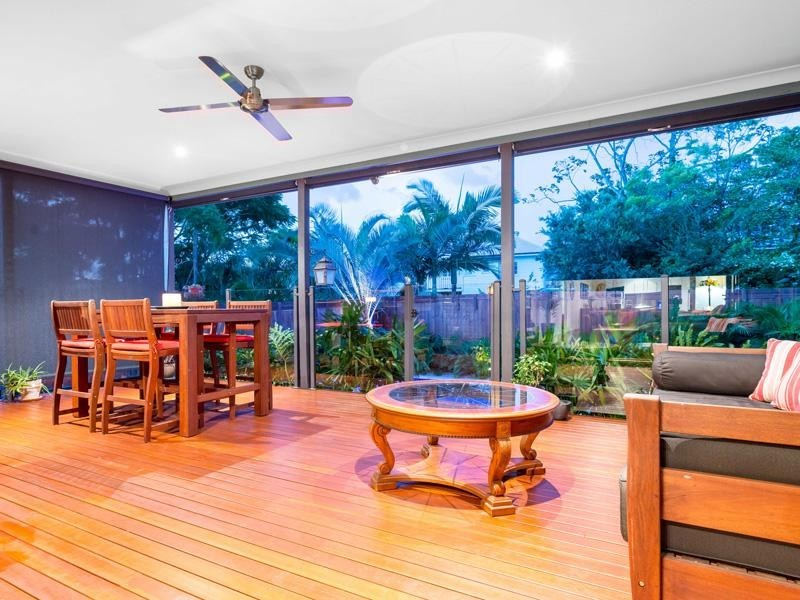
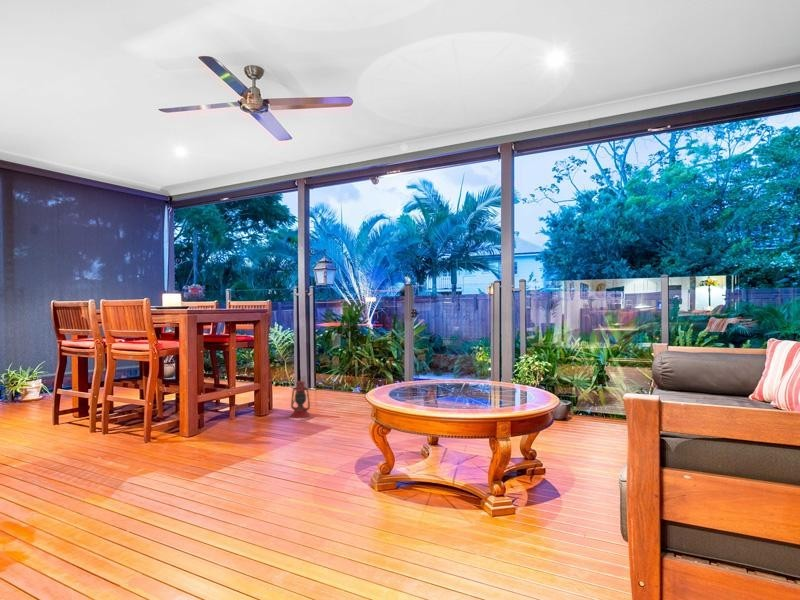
+ lantern [290,380,312,419]
